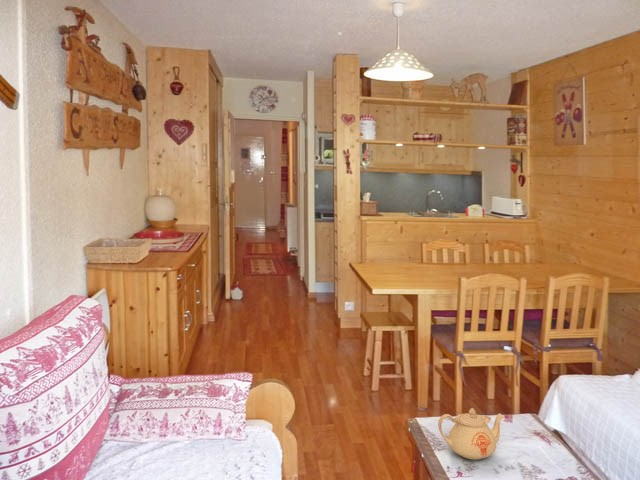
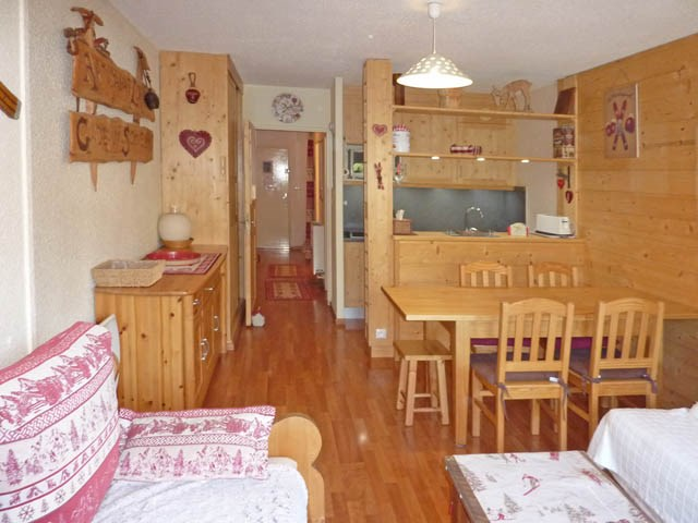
- teapot [437,407,505,460]
